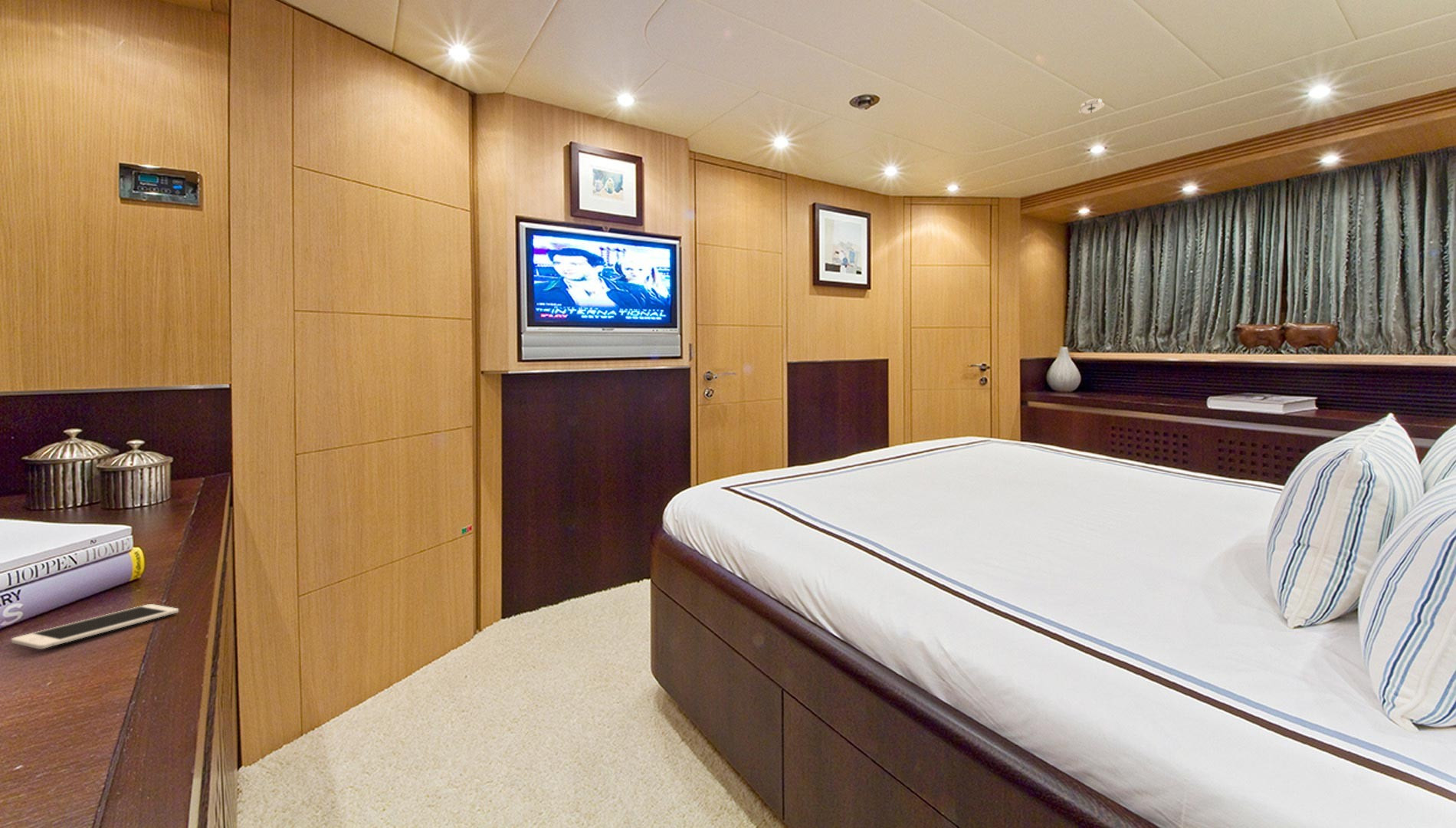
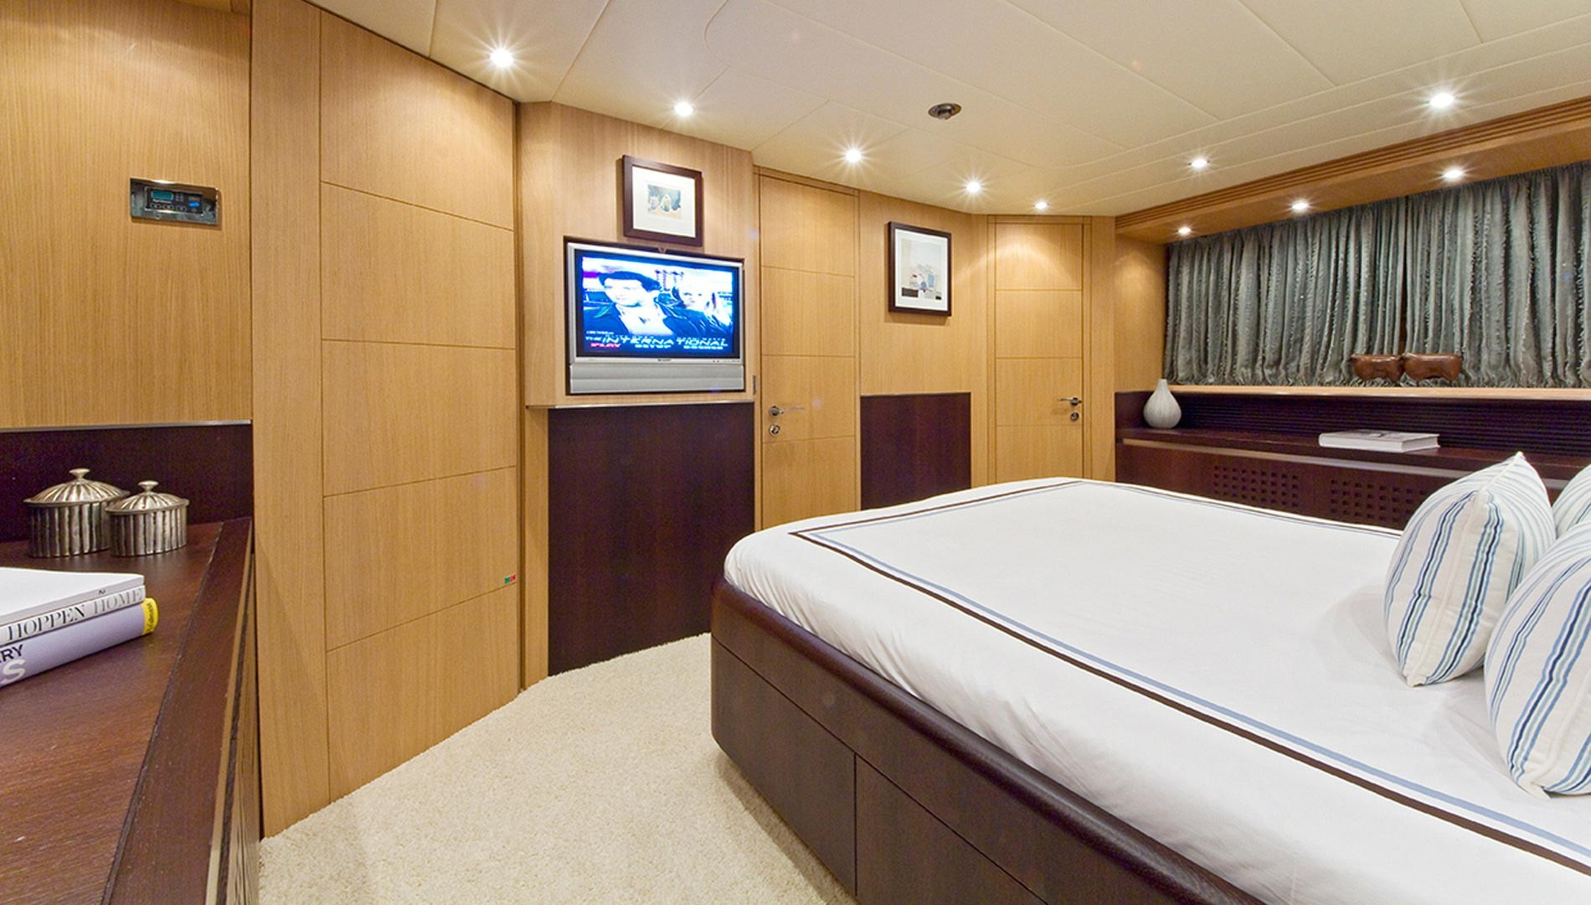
- cell phone [11,603,179,650]
- smoke detector [1077,97,1105,117]
